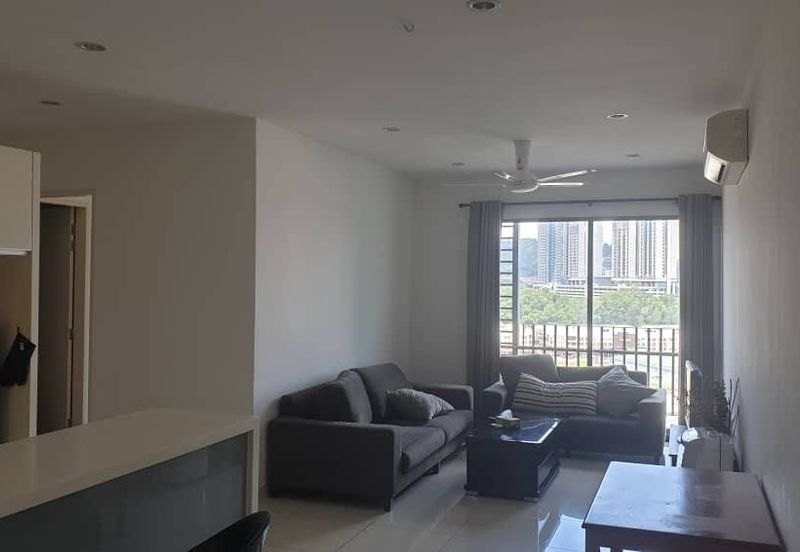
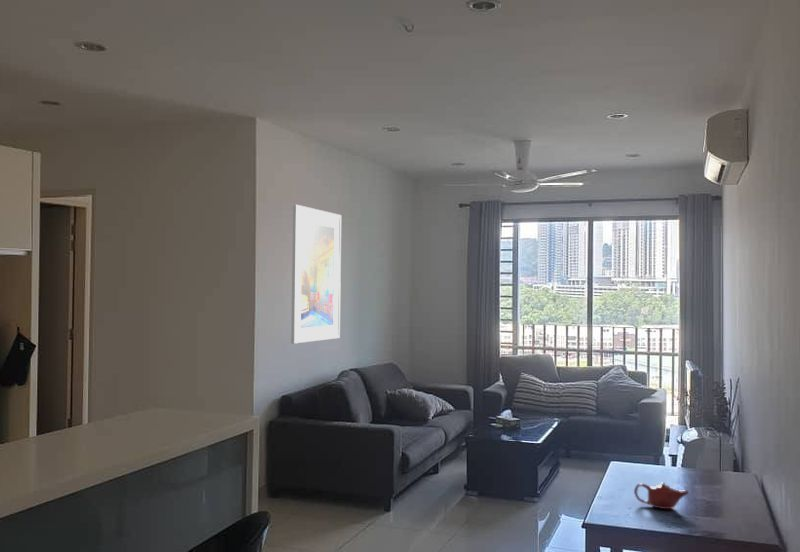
+ teapot [633,482,691,510]
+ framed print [290,203,342,345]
